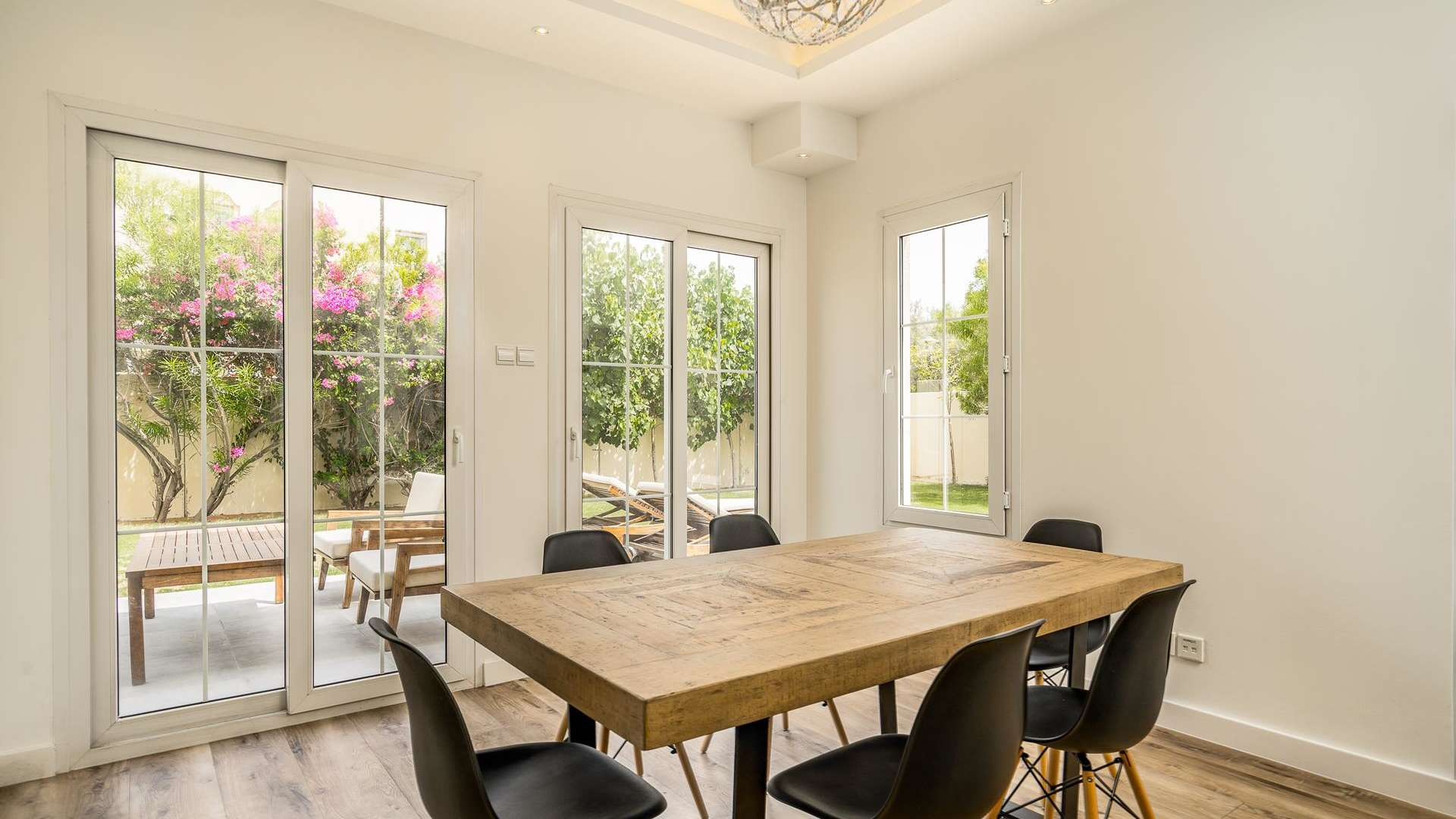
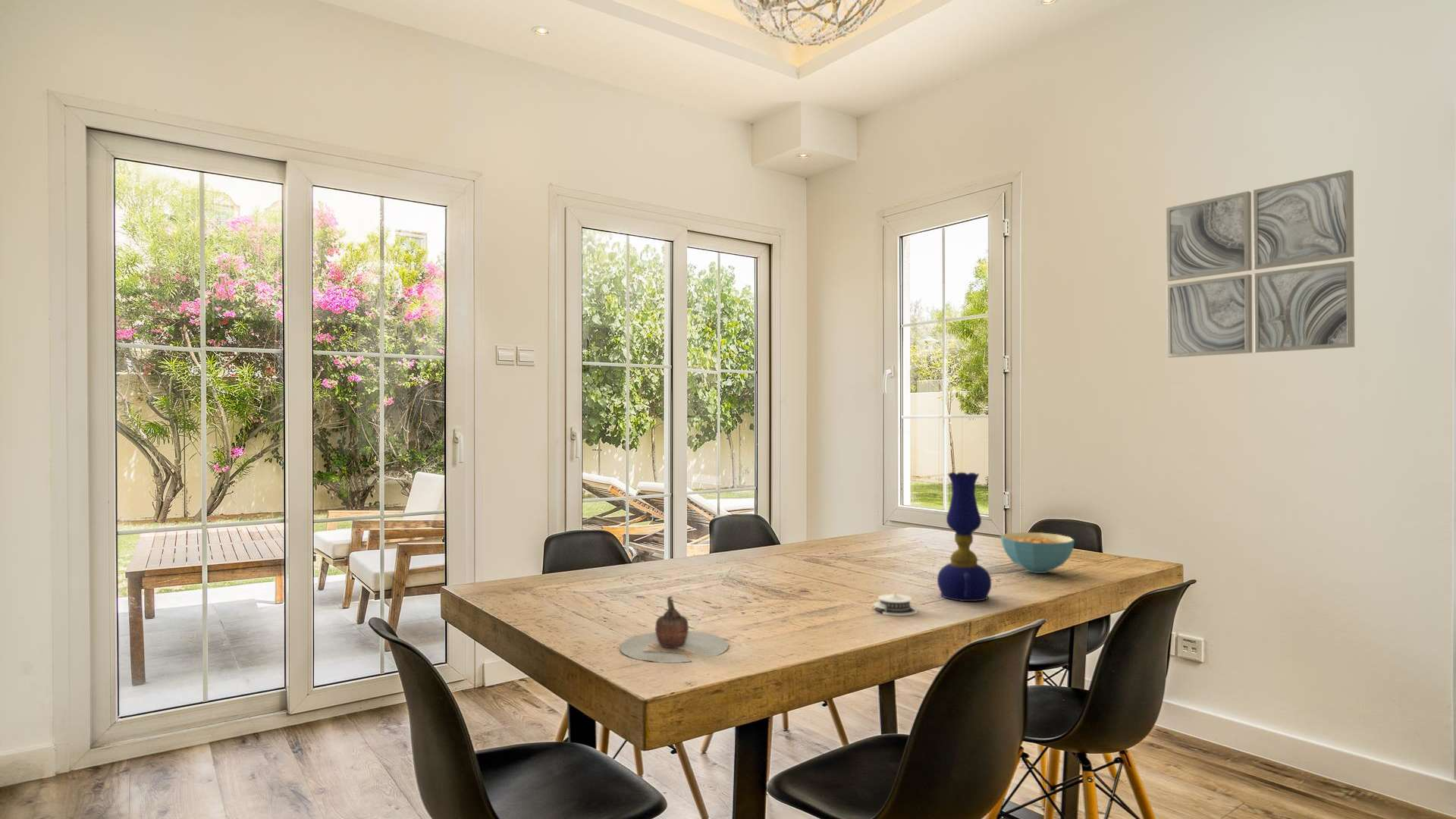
+ cereal bowl [1000,532,1075,574]
+ oil lamp [937,472,992,602]
+ architectural model [871,591,918,617]
+ teapot [619,595,730,664]
+ wall art [1166,169,1355,358]
